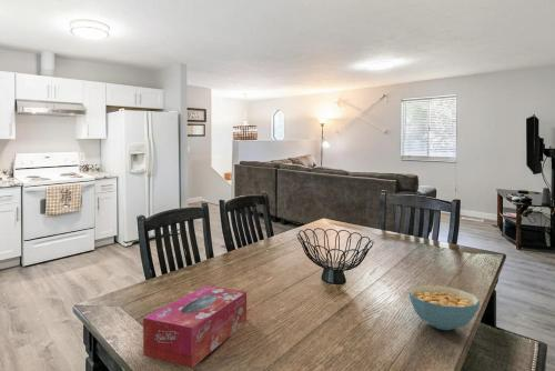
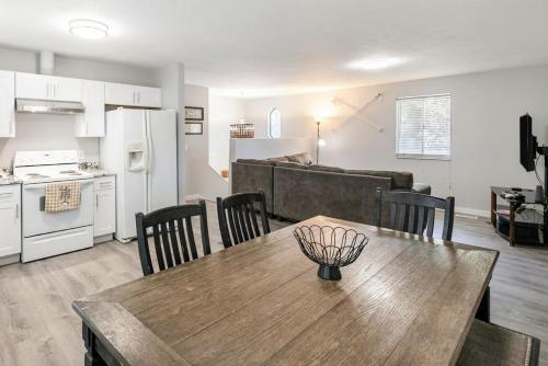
- cereal bowl [407,284,481,331]
- tissue box [142,284,248,369]
